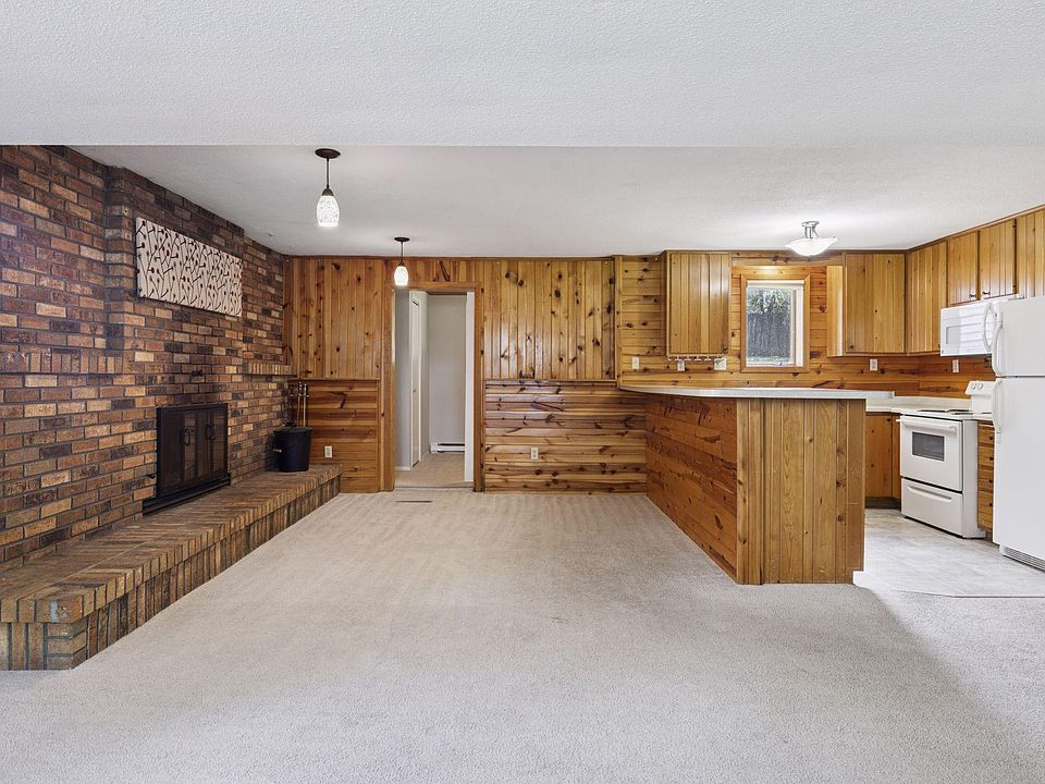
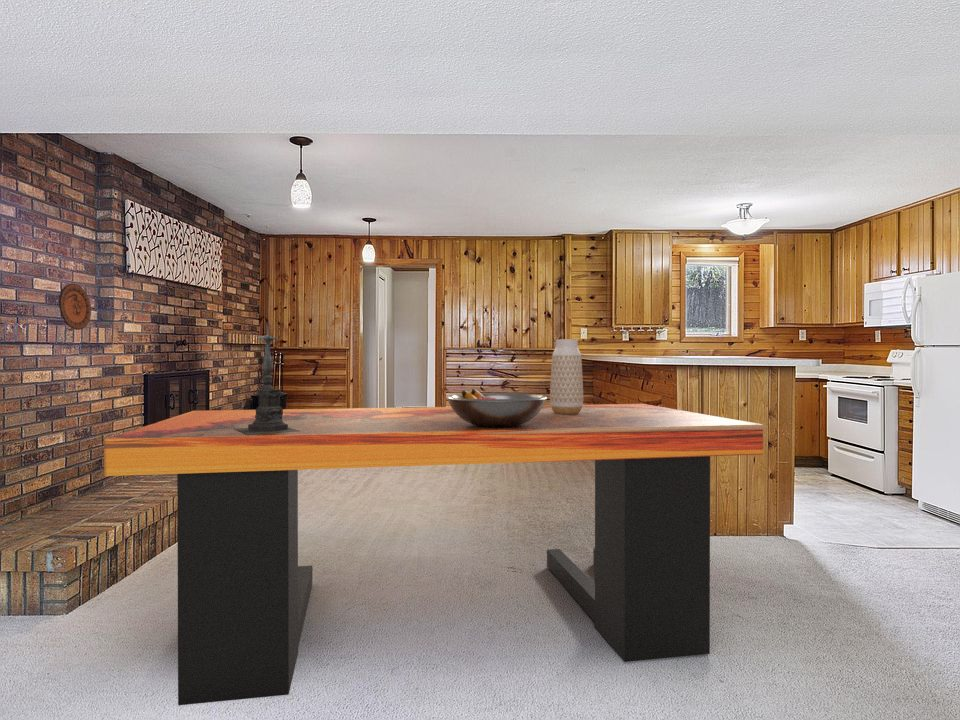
+ vase [549,338,584,414]
+ decorative plate [58,283,92,331]
+ fruit bowl [446,388,548,427]
+ dining table [103,403,764,706]
+ candle holder [233,320,299,435]
